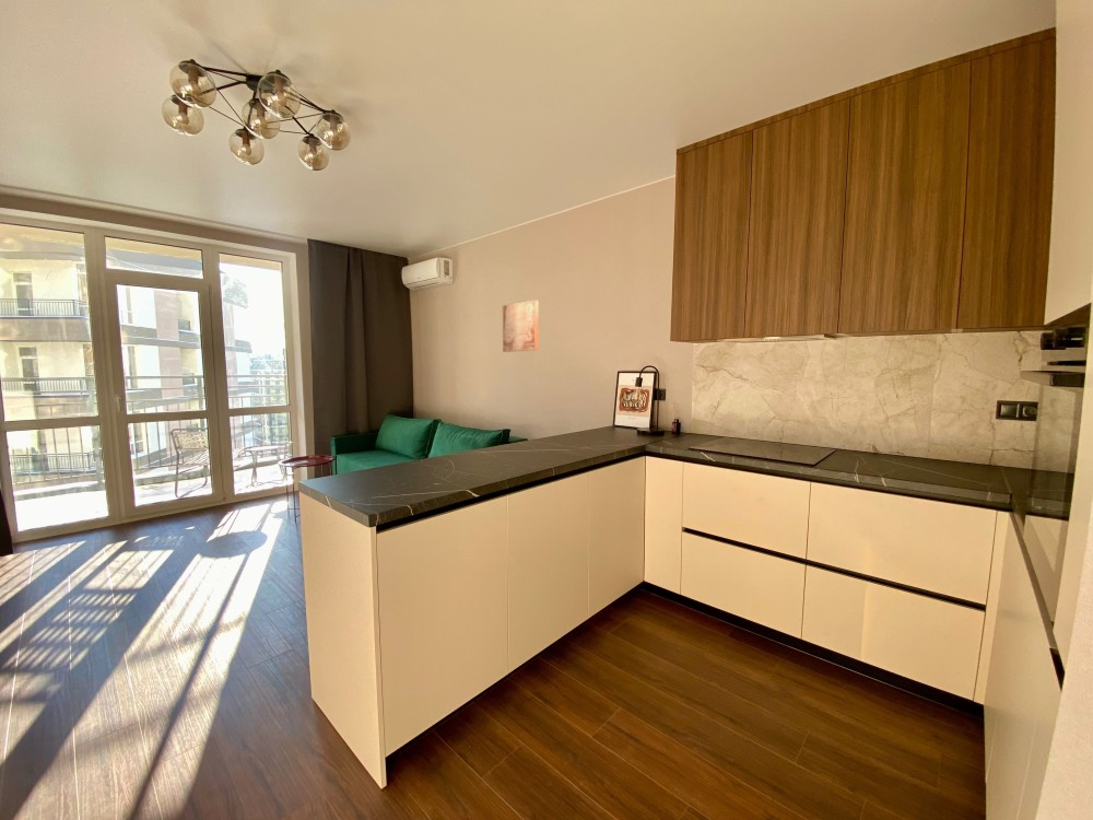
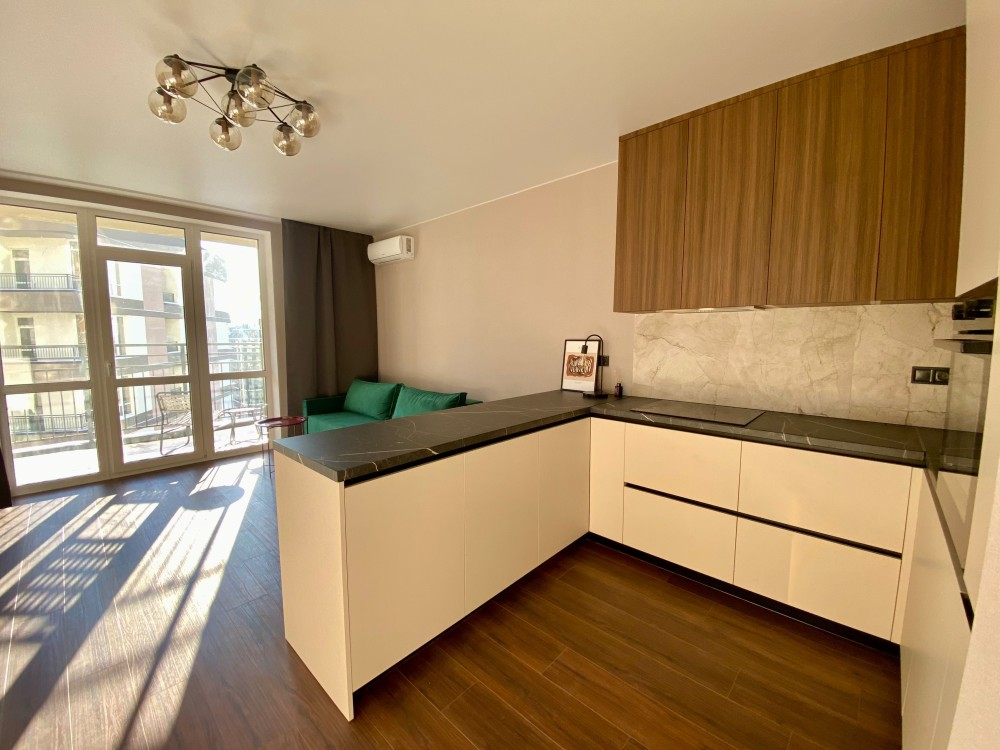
- wall art [502,298,540,353]
